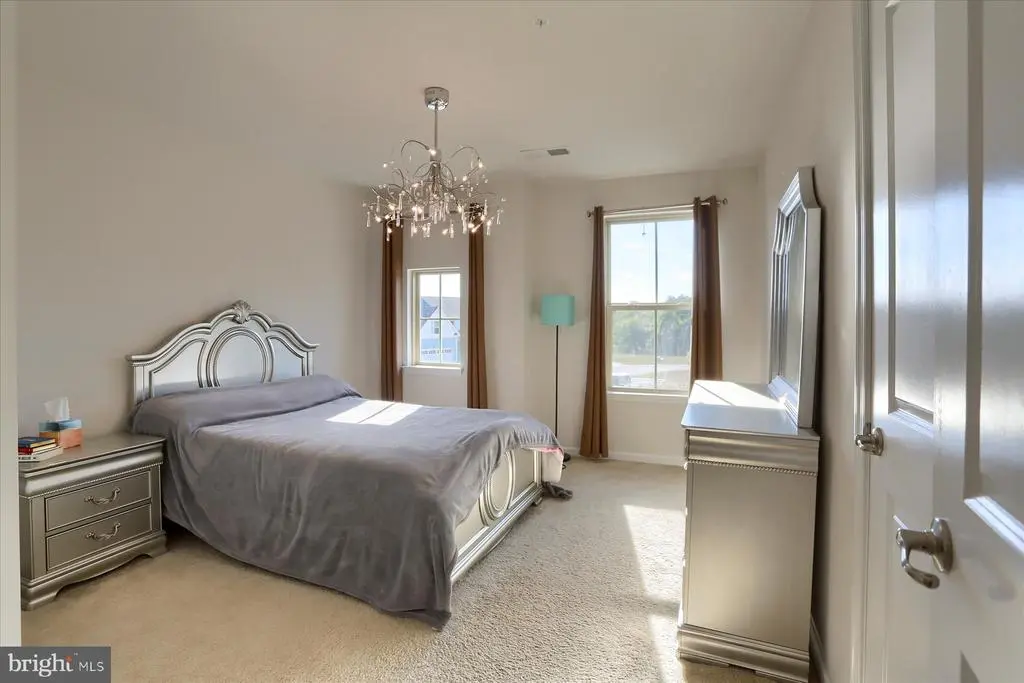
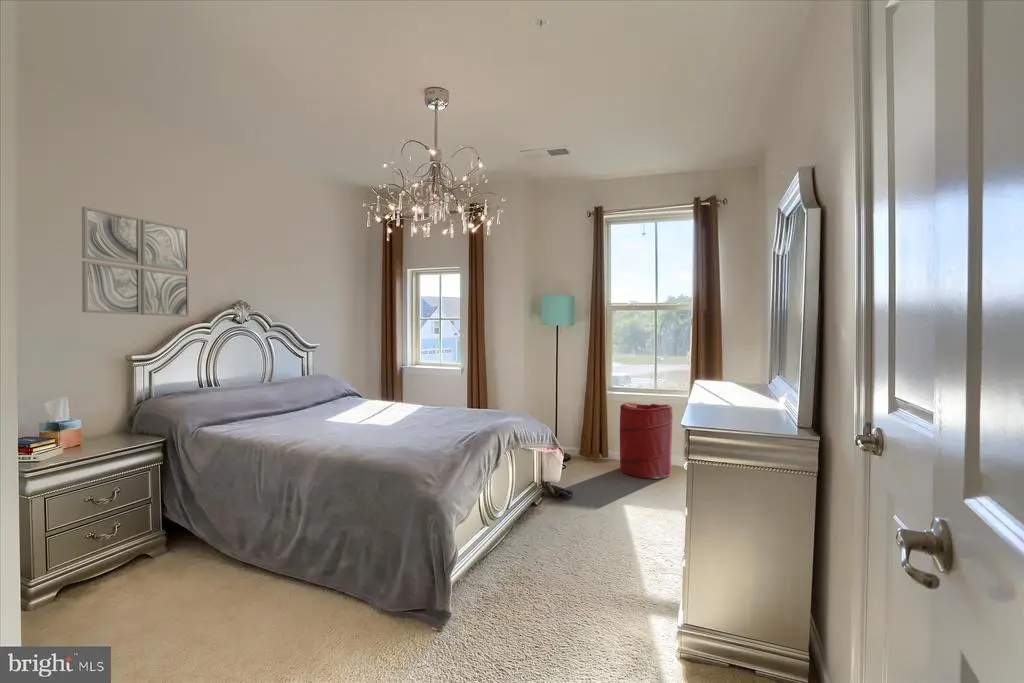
+ wall art [81,205,190,318]
+ laundry hamper [619,402,674,480]
